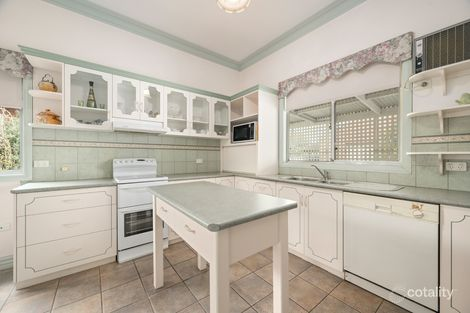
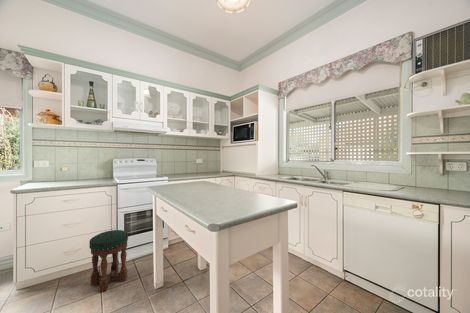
+ stool [88,229,129,293]
